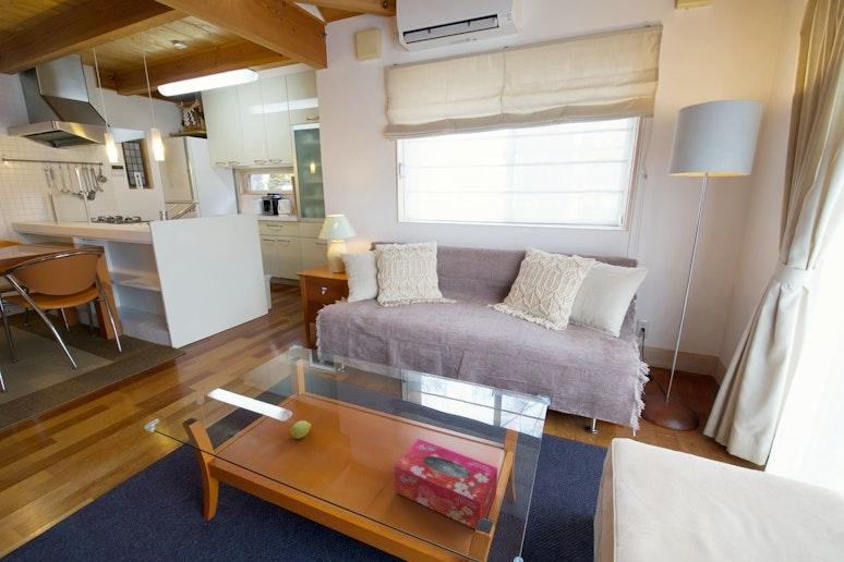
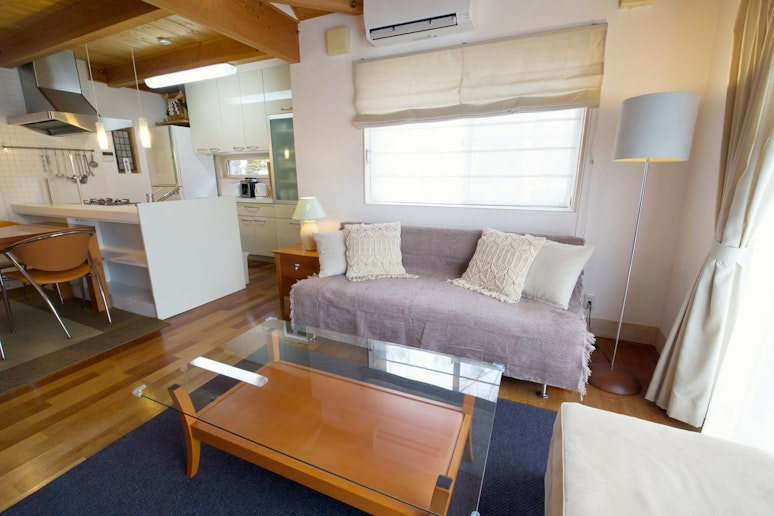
- tissue box [394,438,498,530]
- fruit [290,419,312,440]
